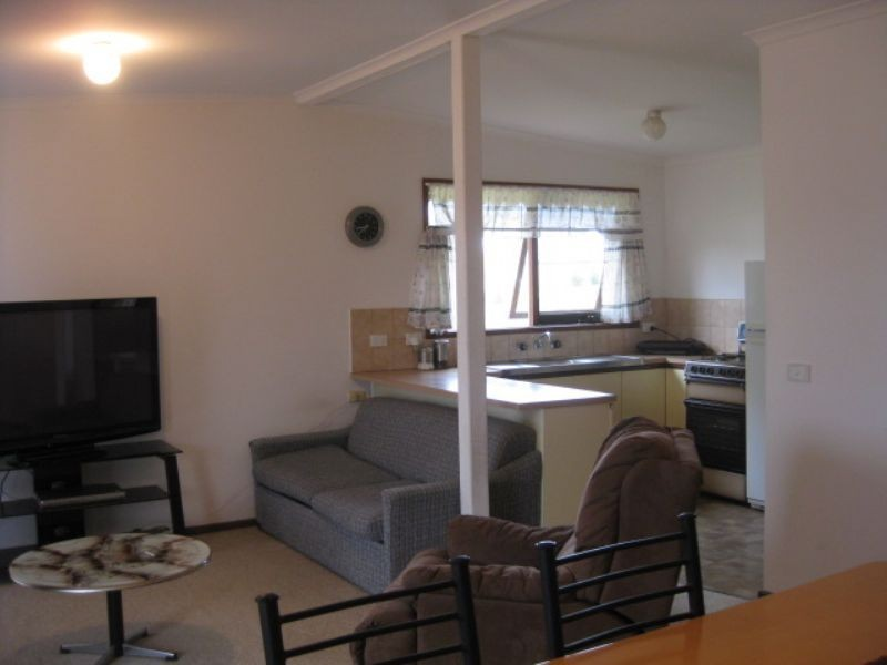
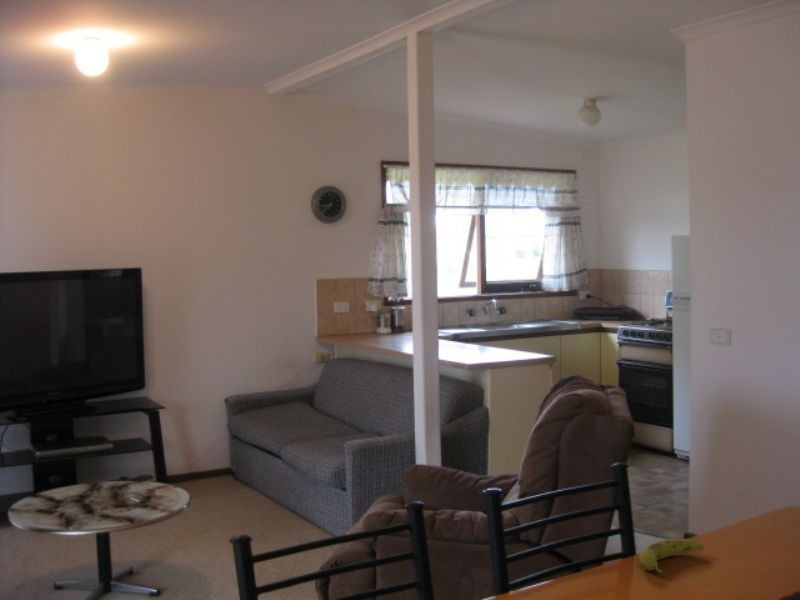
+ fruit [638,538,705,575]
